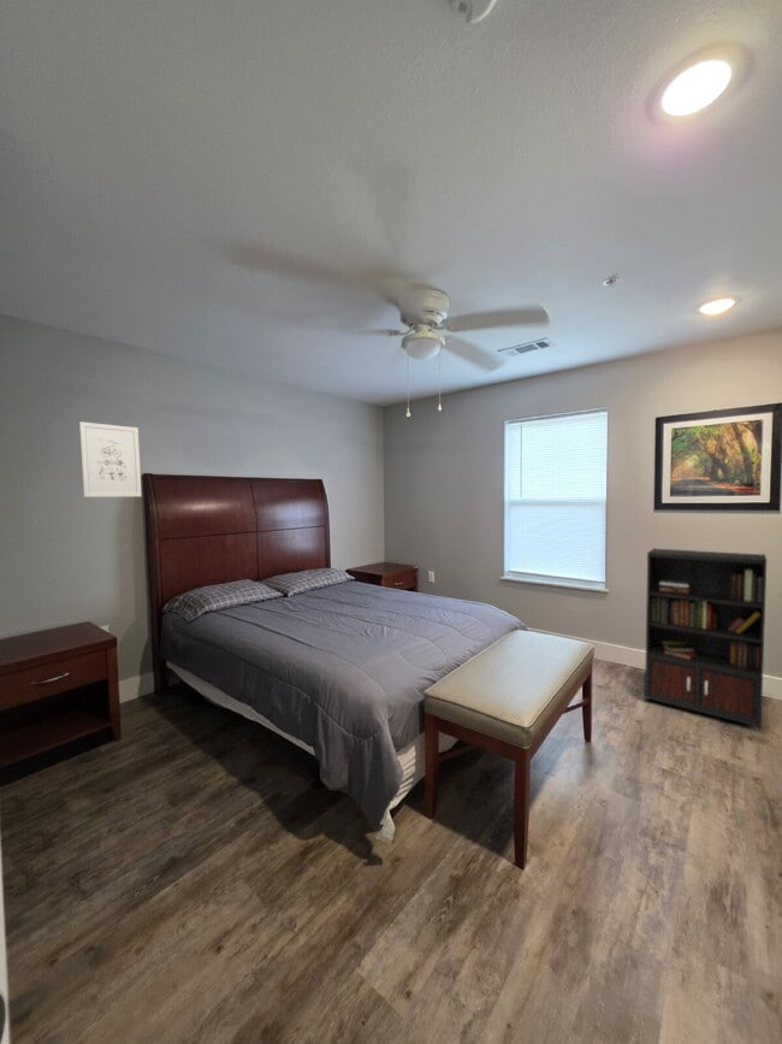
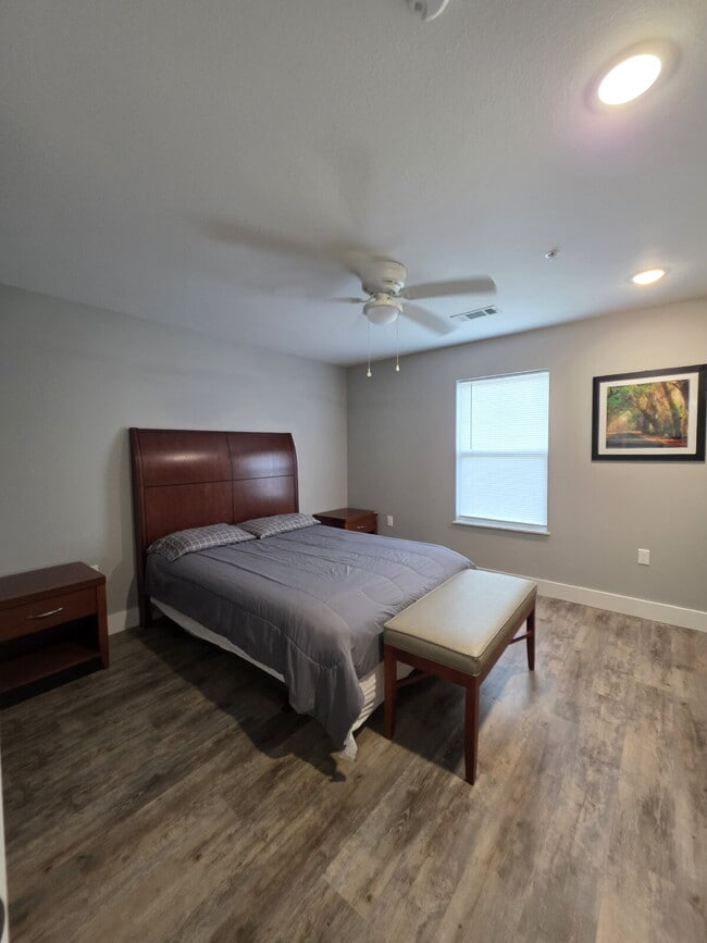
- bookcase [644,547,768,731]
- wall art [78,420,143,499]
